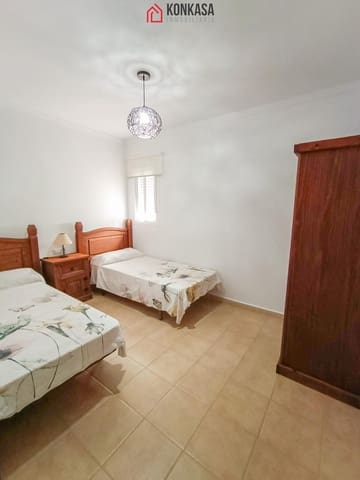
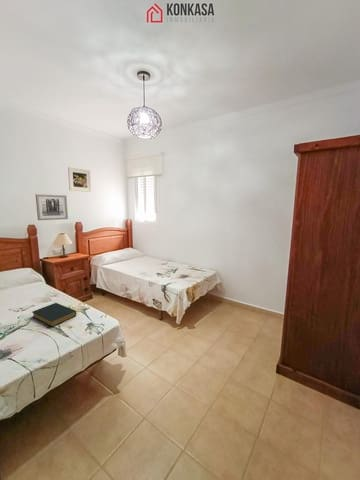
+ wall art [34,193,69,221]
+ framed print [67,166,92,193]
+ hardback book [31,302,77,328]
